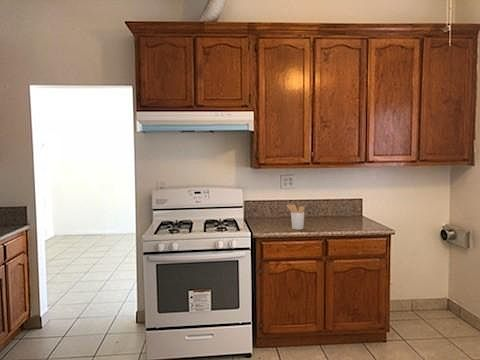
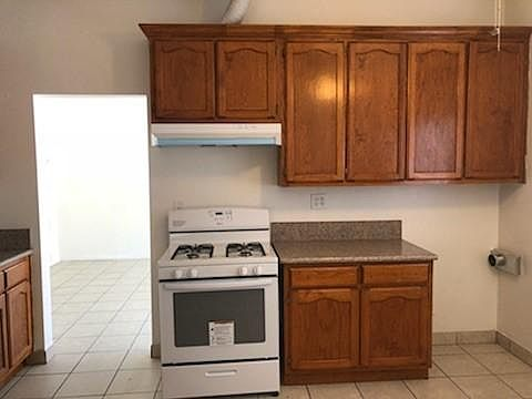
- utensil holder [286,203,305,231]
